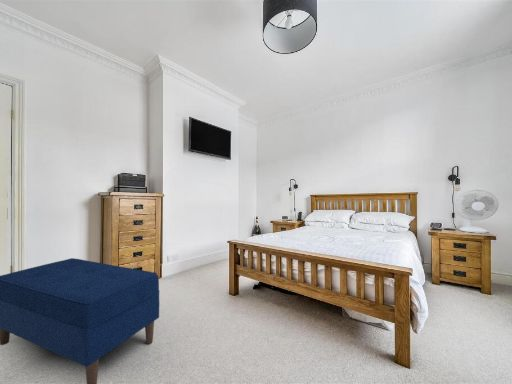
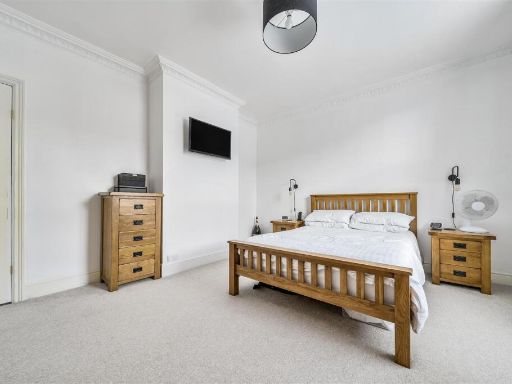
- bench [0,257,160,384]
